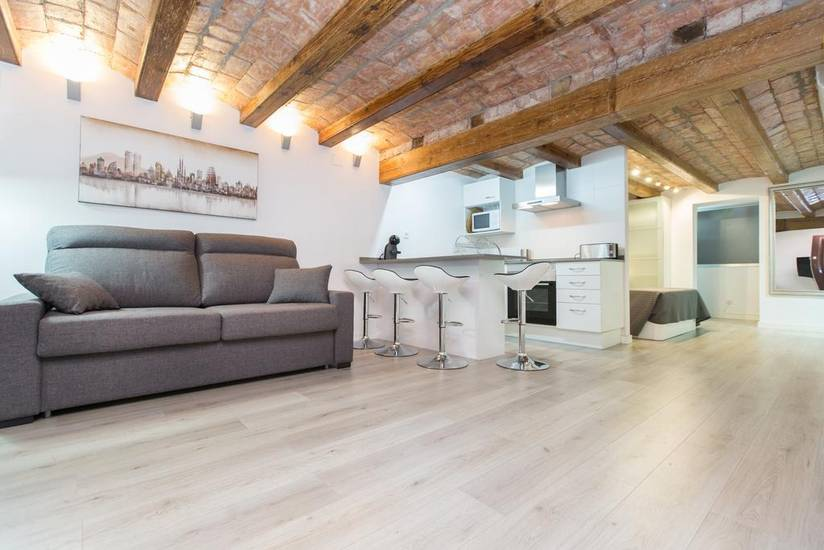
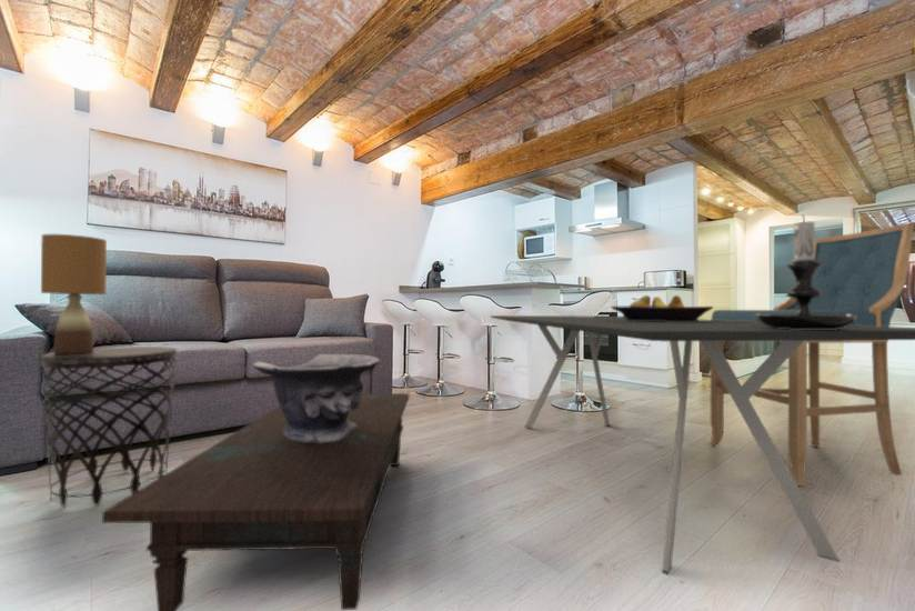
+ chair [707,222,915,487]
+ coffee table [101,392,410,611]
+ table lamp [40,233,108,355]
+ candle holder [756,213,857,330]
+ dining table [490,314,915,575]
+ side table [40,345,178,509]
+ decorative bowl [252,353,381,442]
+ fruit bowl [611,294,714,322]
